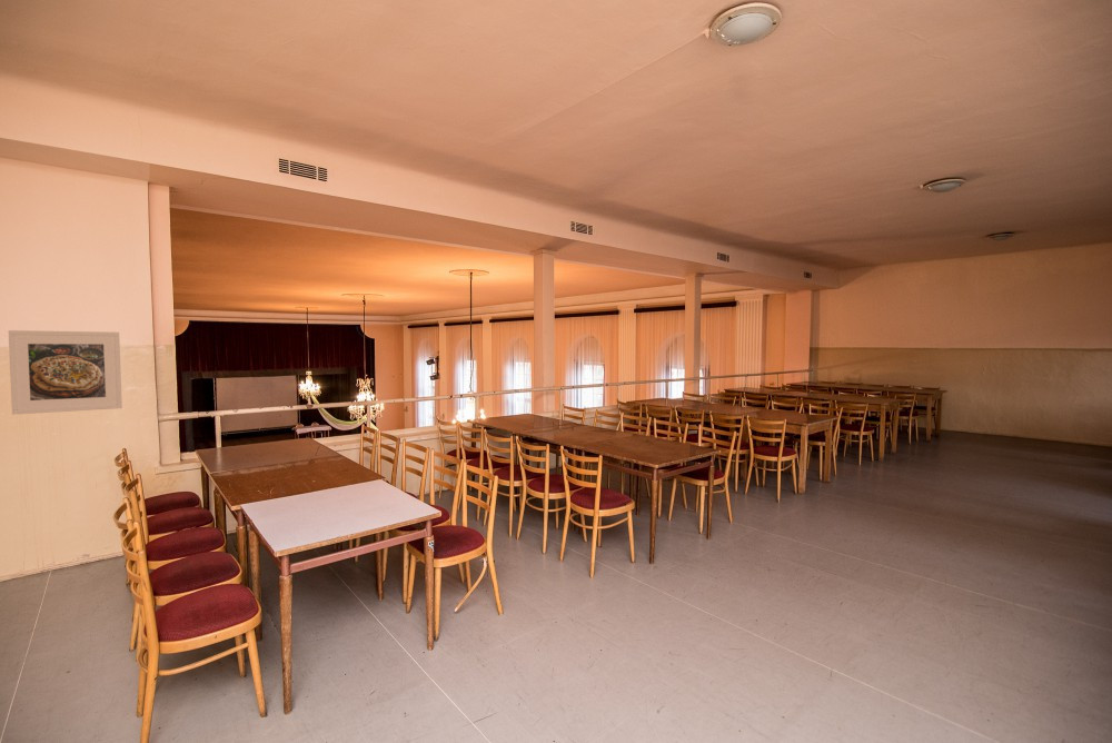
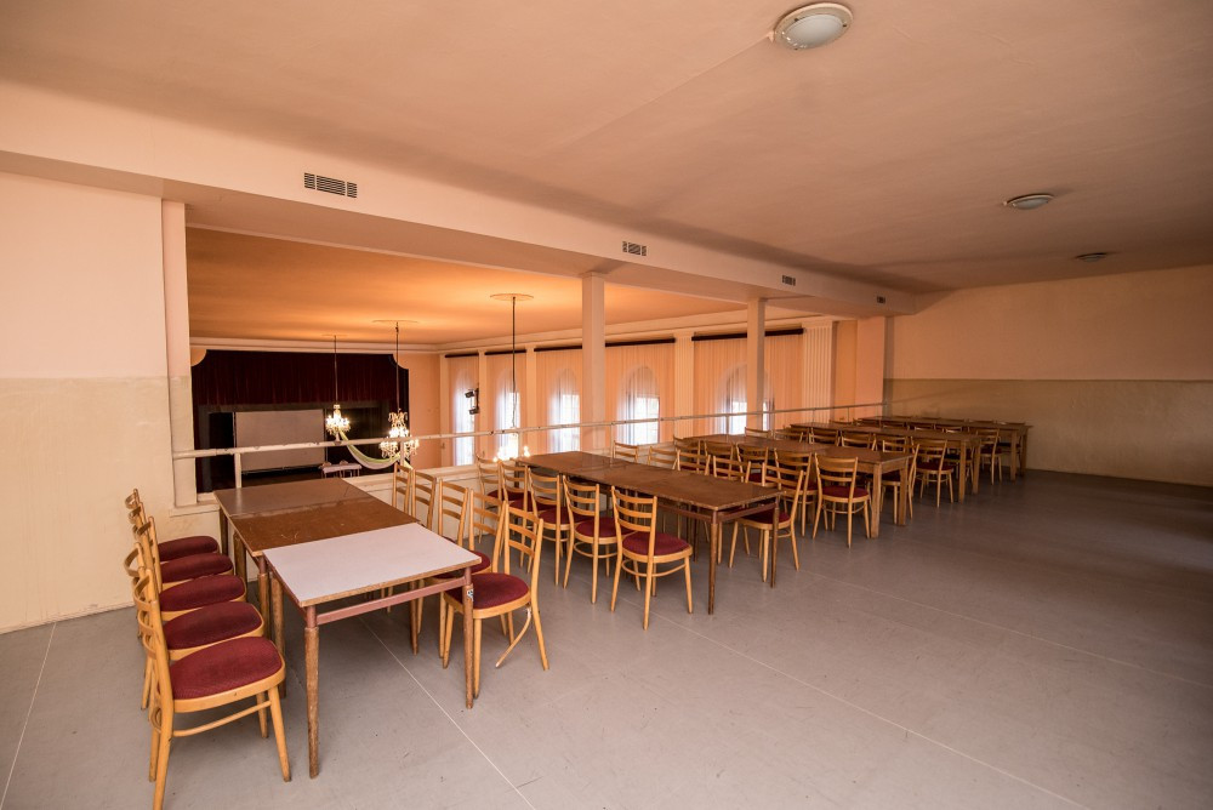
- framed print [8,329,123,416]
